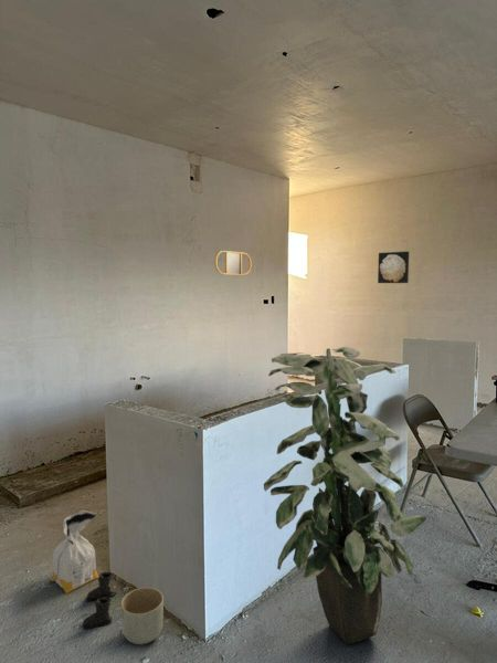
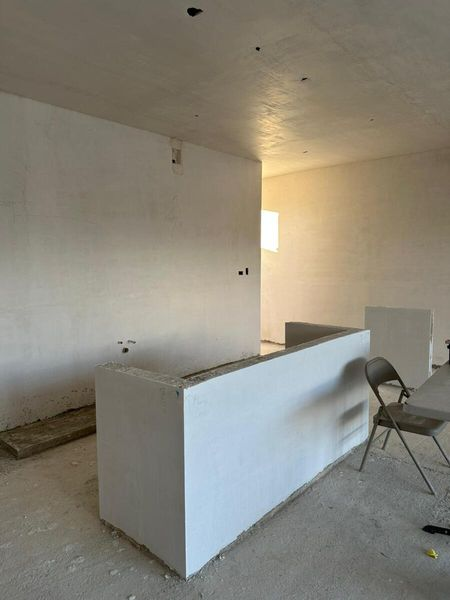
- wall art [377,251,410,284]
- bag [50,509,99,594]
- planter [120,587,165,645]
- home mirror [213,250,253,276]
- boots [82,571,118,630]
- indoor plant [263,345,427,645]
